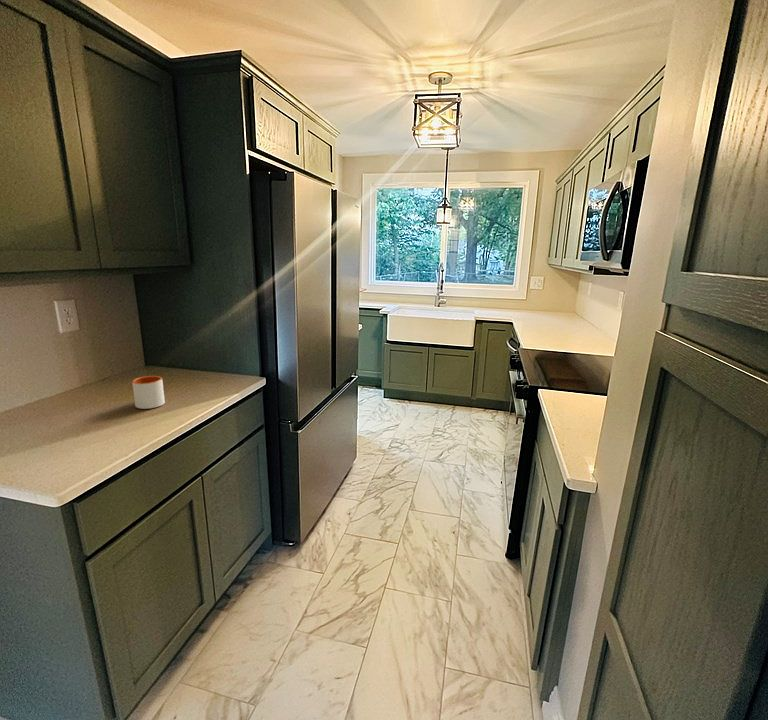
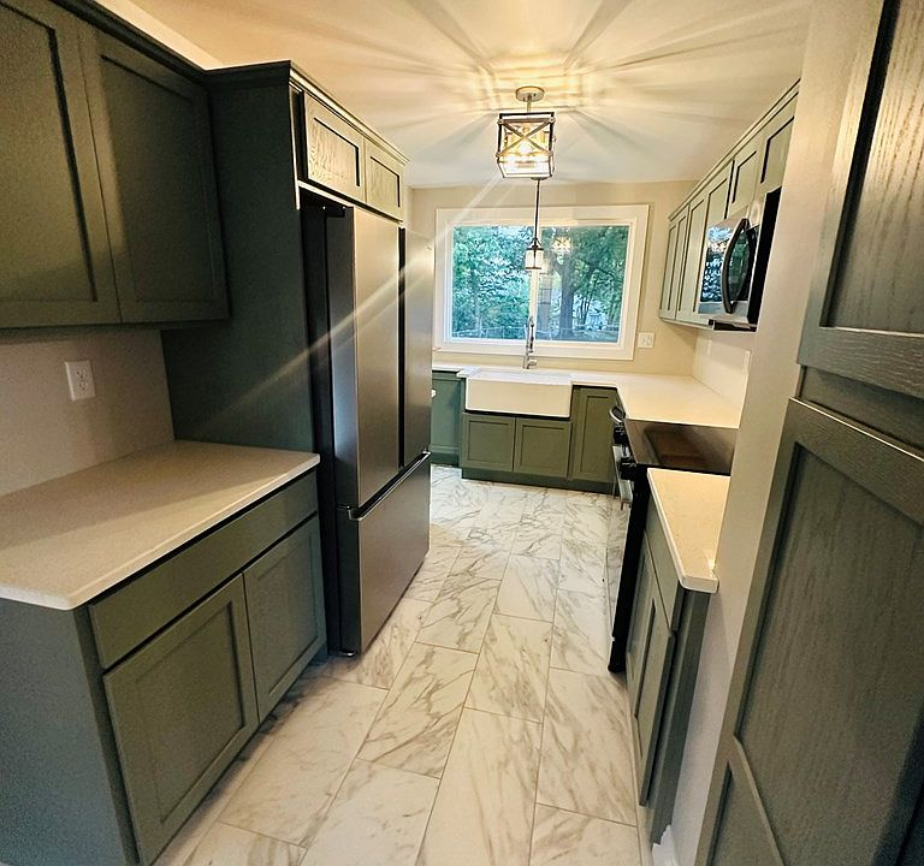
- mug [131,375,166,410]
